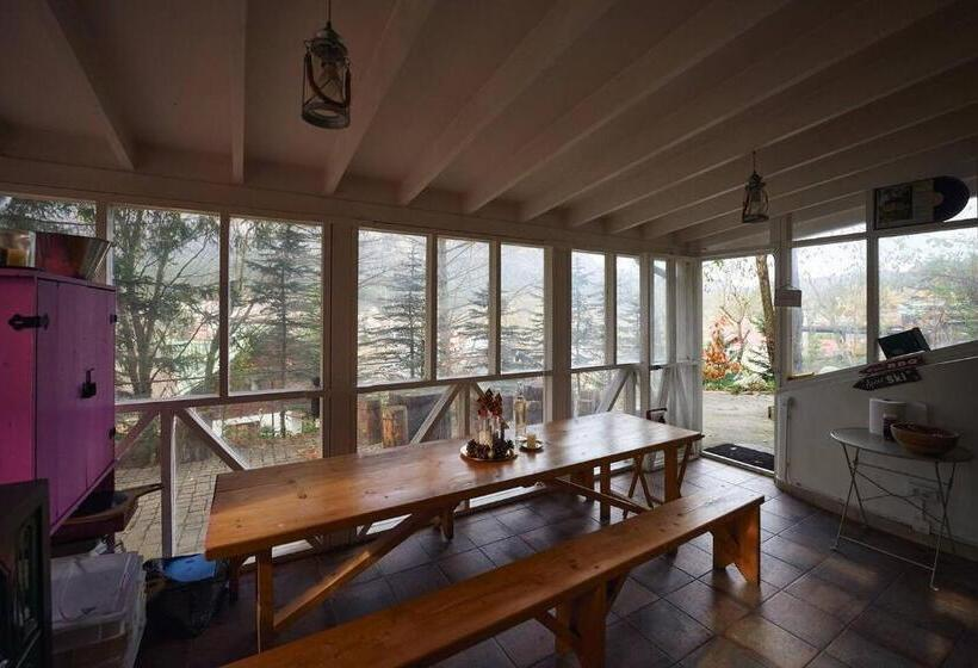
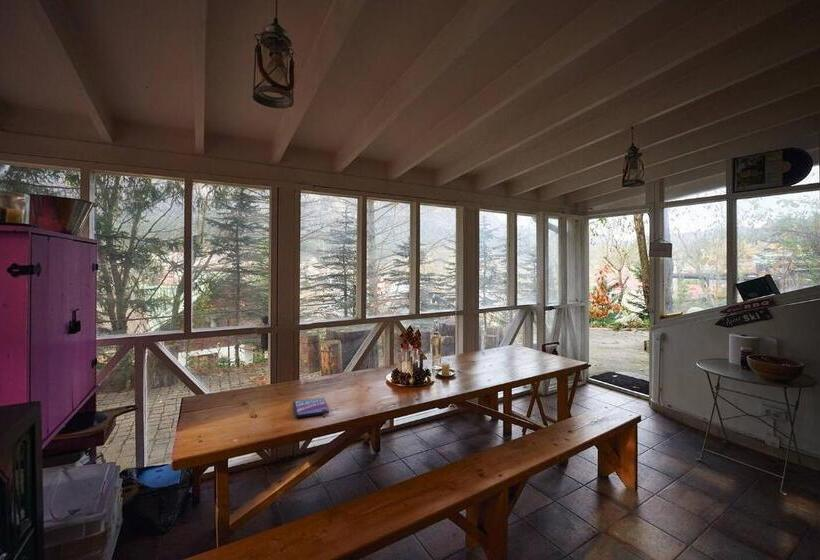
+ video game case [292,397,330,418]
